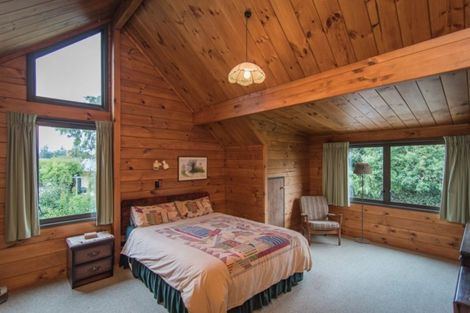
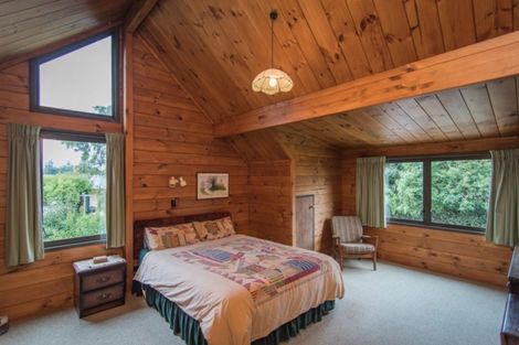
- floor lamp [352,162,374,245]
